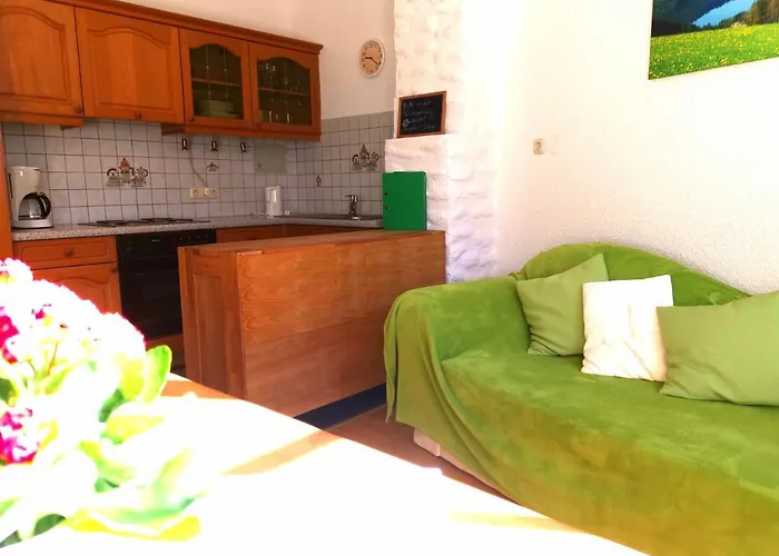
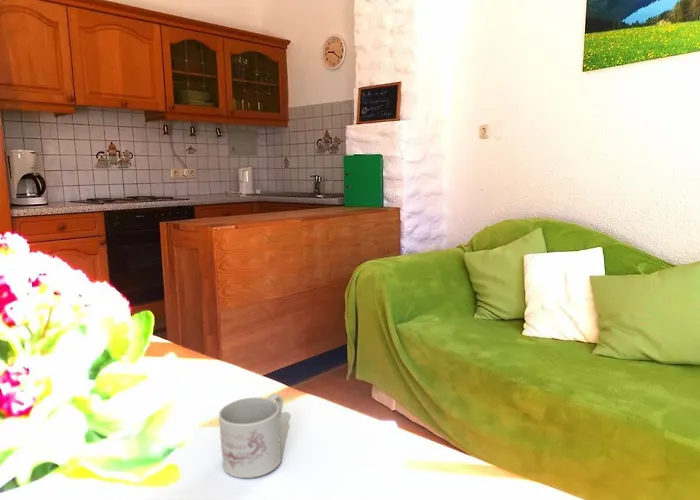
+ mug [218,393,284,479]
